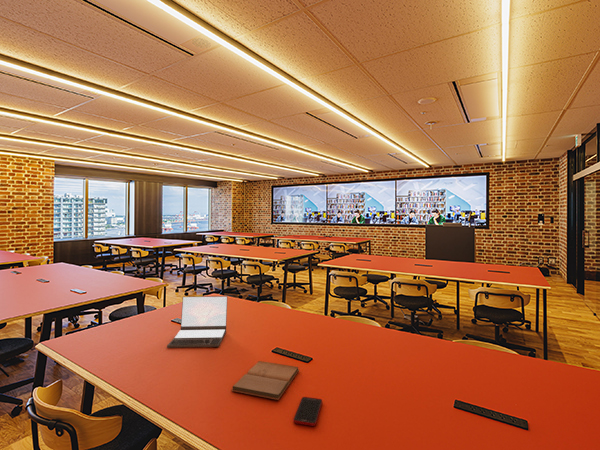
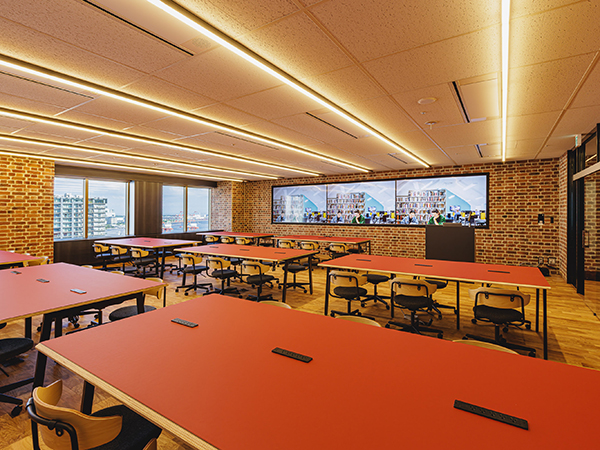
- cell phone [292,396,323,427]
- book [230,360,300,401]
- laptop [166,295,228,349]
